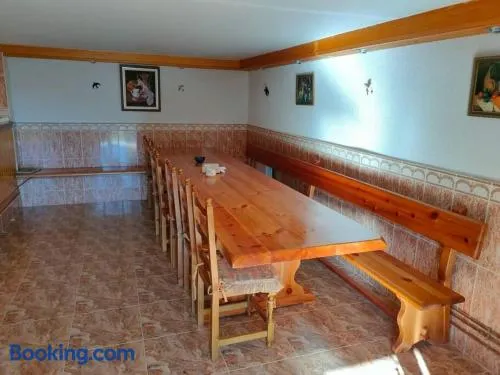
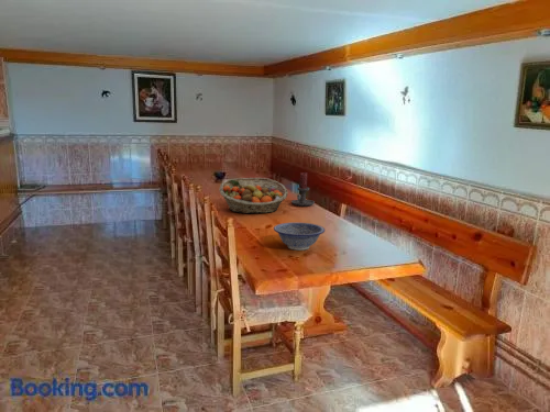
+ candle holder [290,171,316,207]
+ fruit basket [219,177,289,214]
+ decorative bowl [273,222,326,252]
